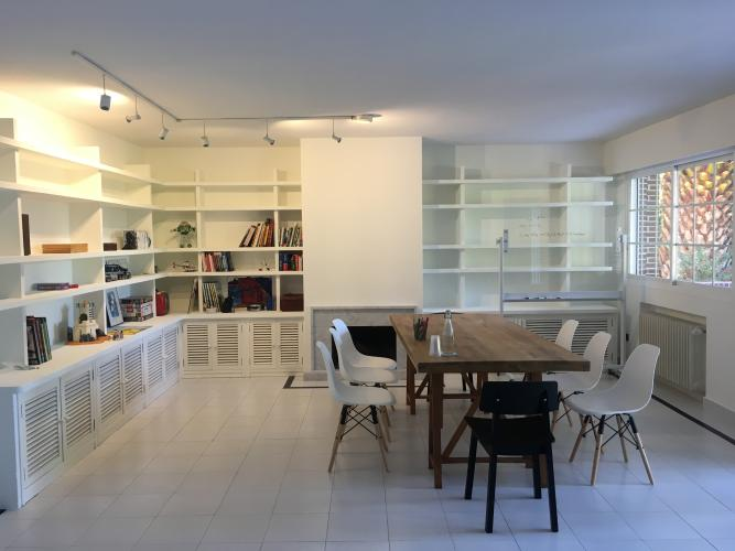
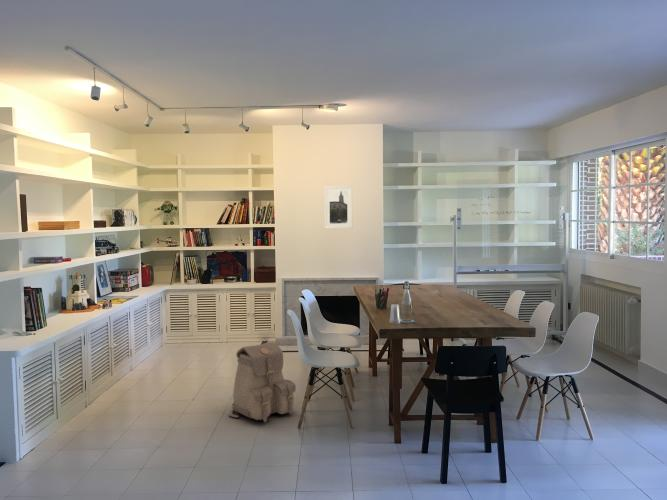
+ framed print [324,185,353,229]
+ backpack [228,341,297,423]
